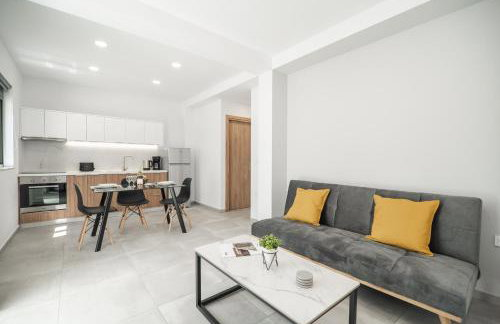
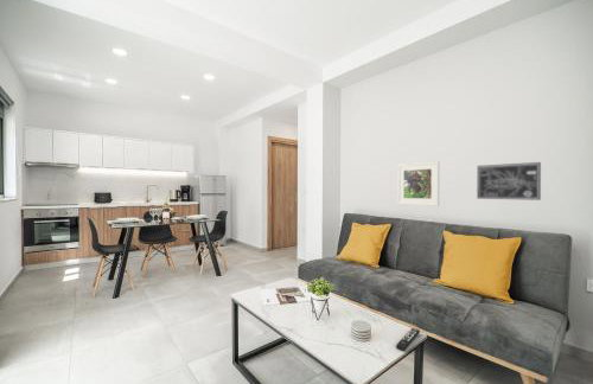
+ wall art [476,161,542,201]
+ remote control [395,327,421,352]
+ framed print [396,160,440,207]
